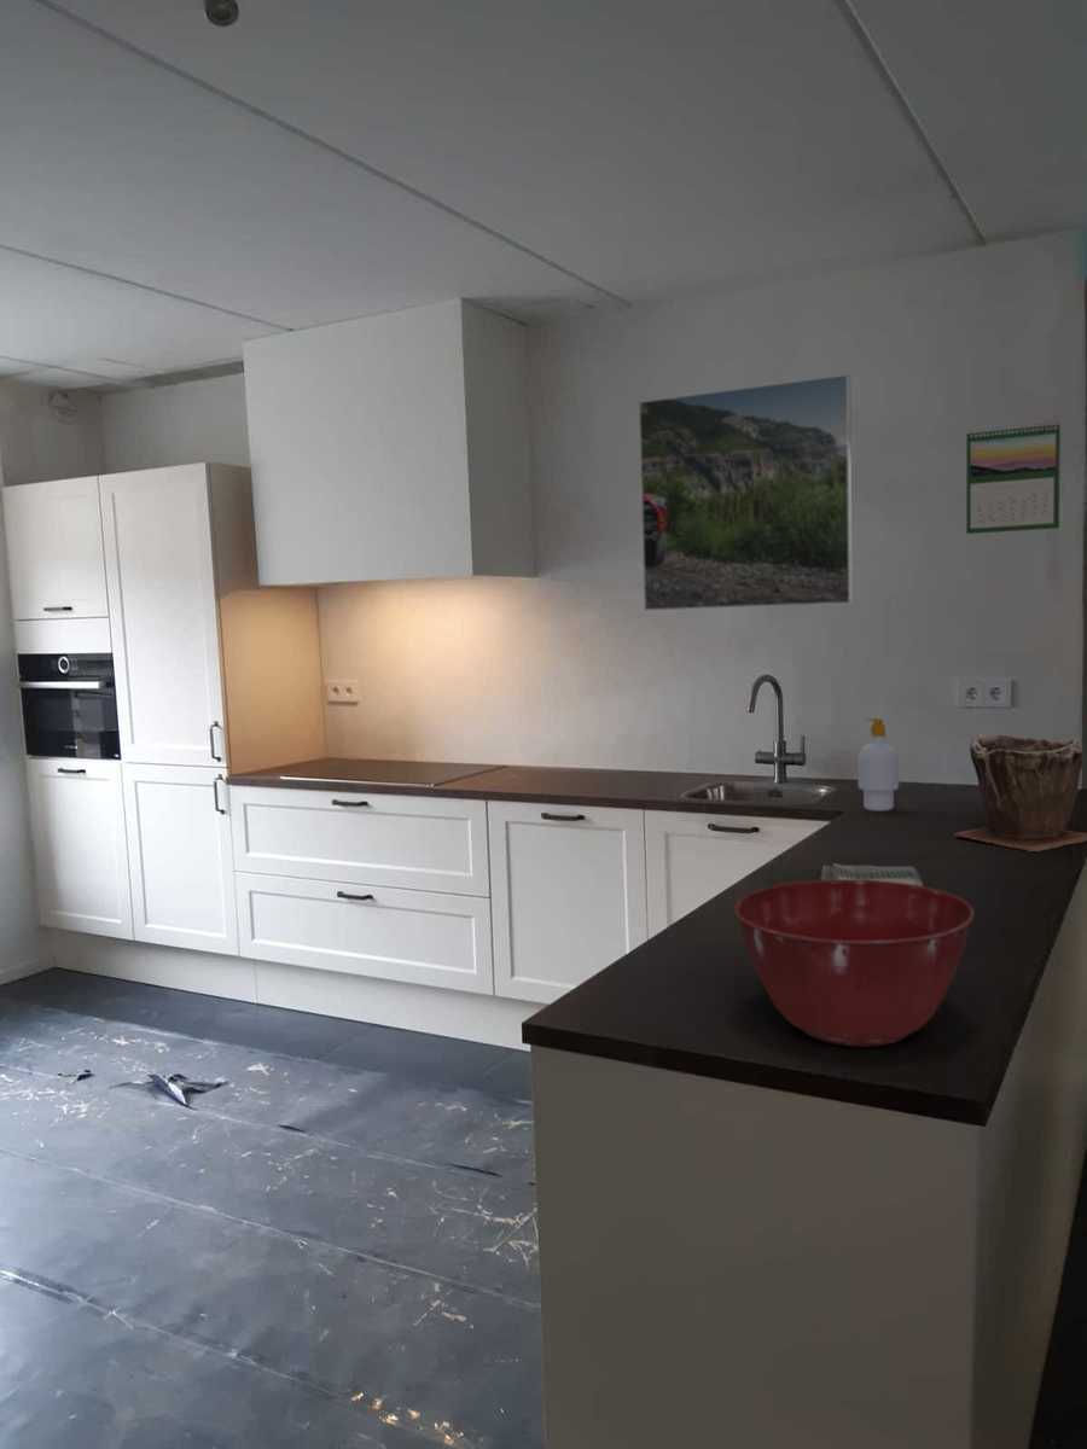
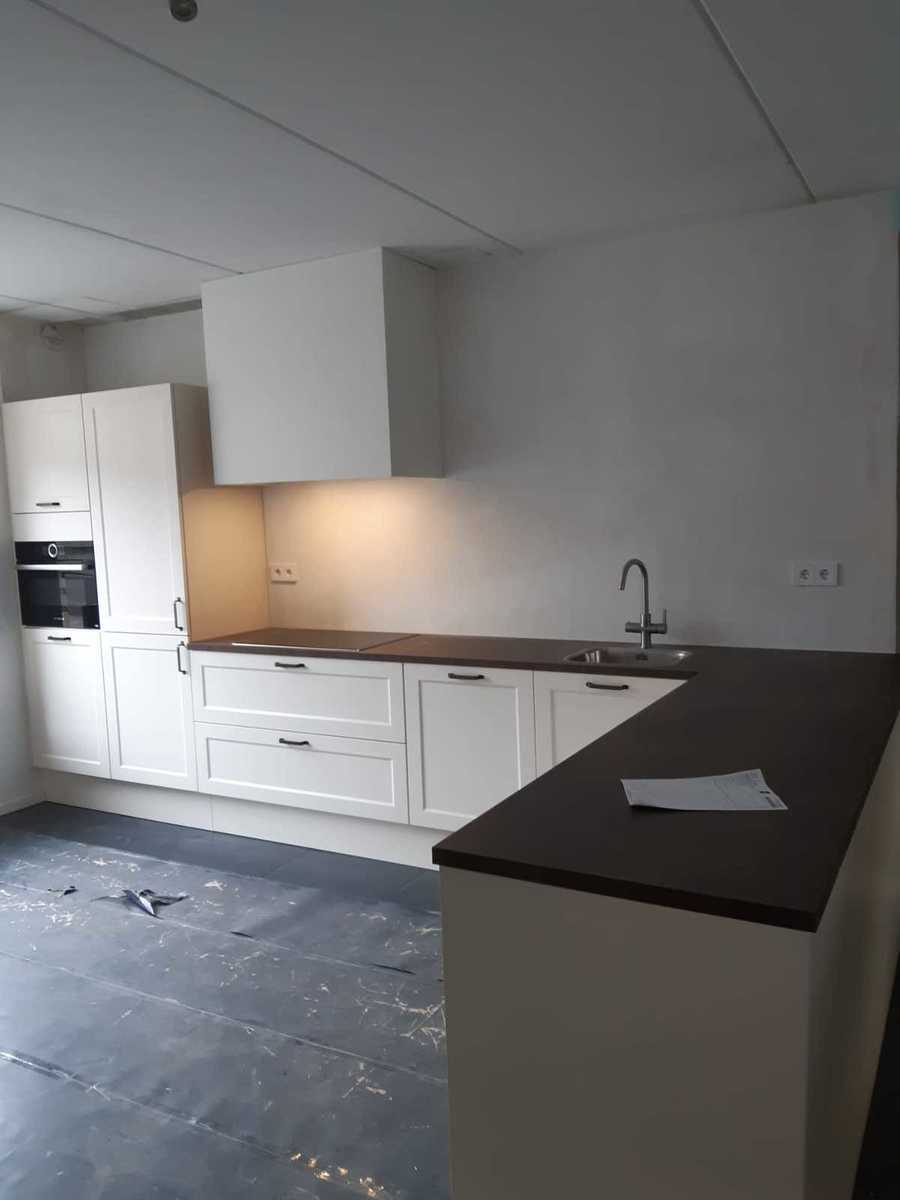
- dish towel [819,862,925,886]
- soap bottle [858,717,900,813]
- plant pot [953,733,1087,852]
- calendar [965,420,1062,535]
- mixing bowl [733,879,975,1048]
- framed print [638,373,854,612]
